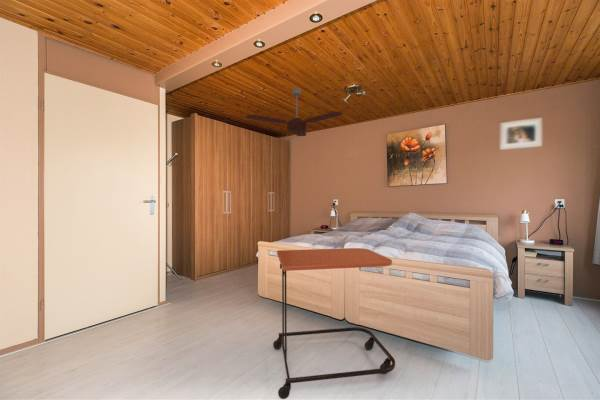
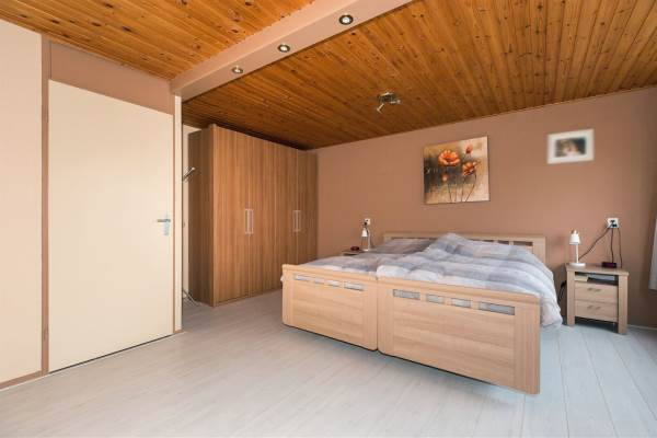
- side table [272,247,396,400]
- ceiling fan [245,87,344,137]
